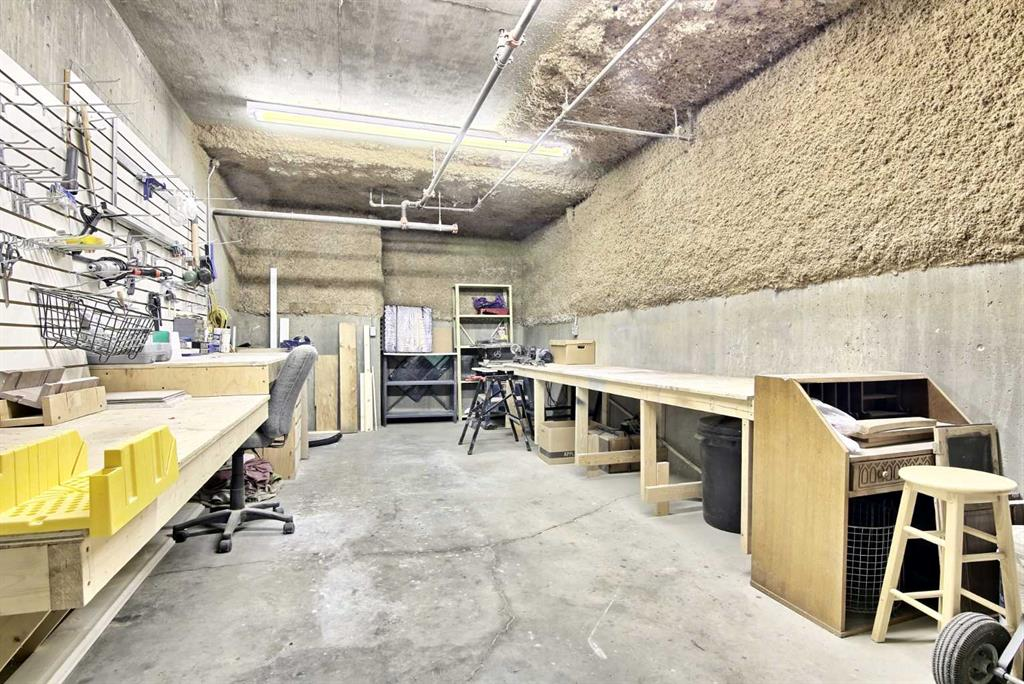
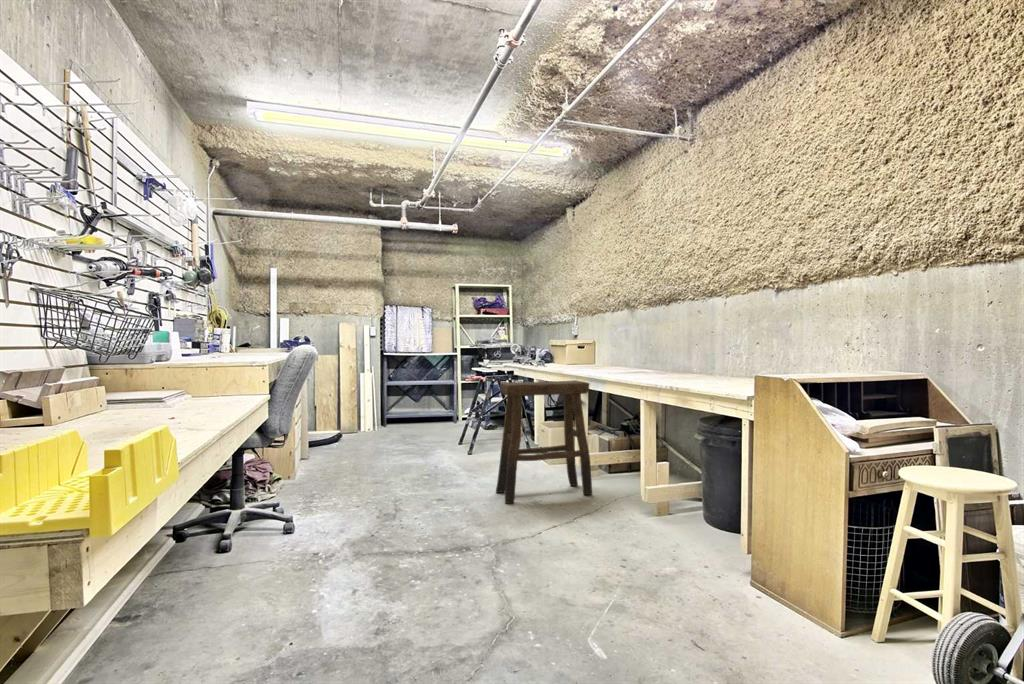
+ stool [495,379,593,505]
